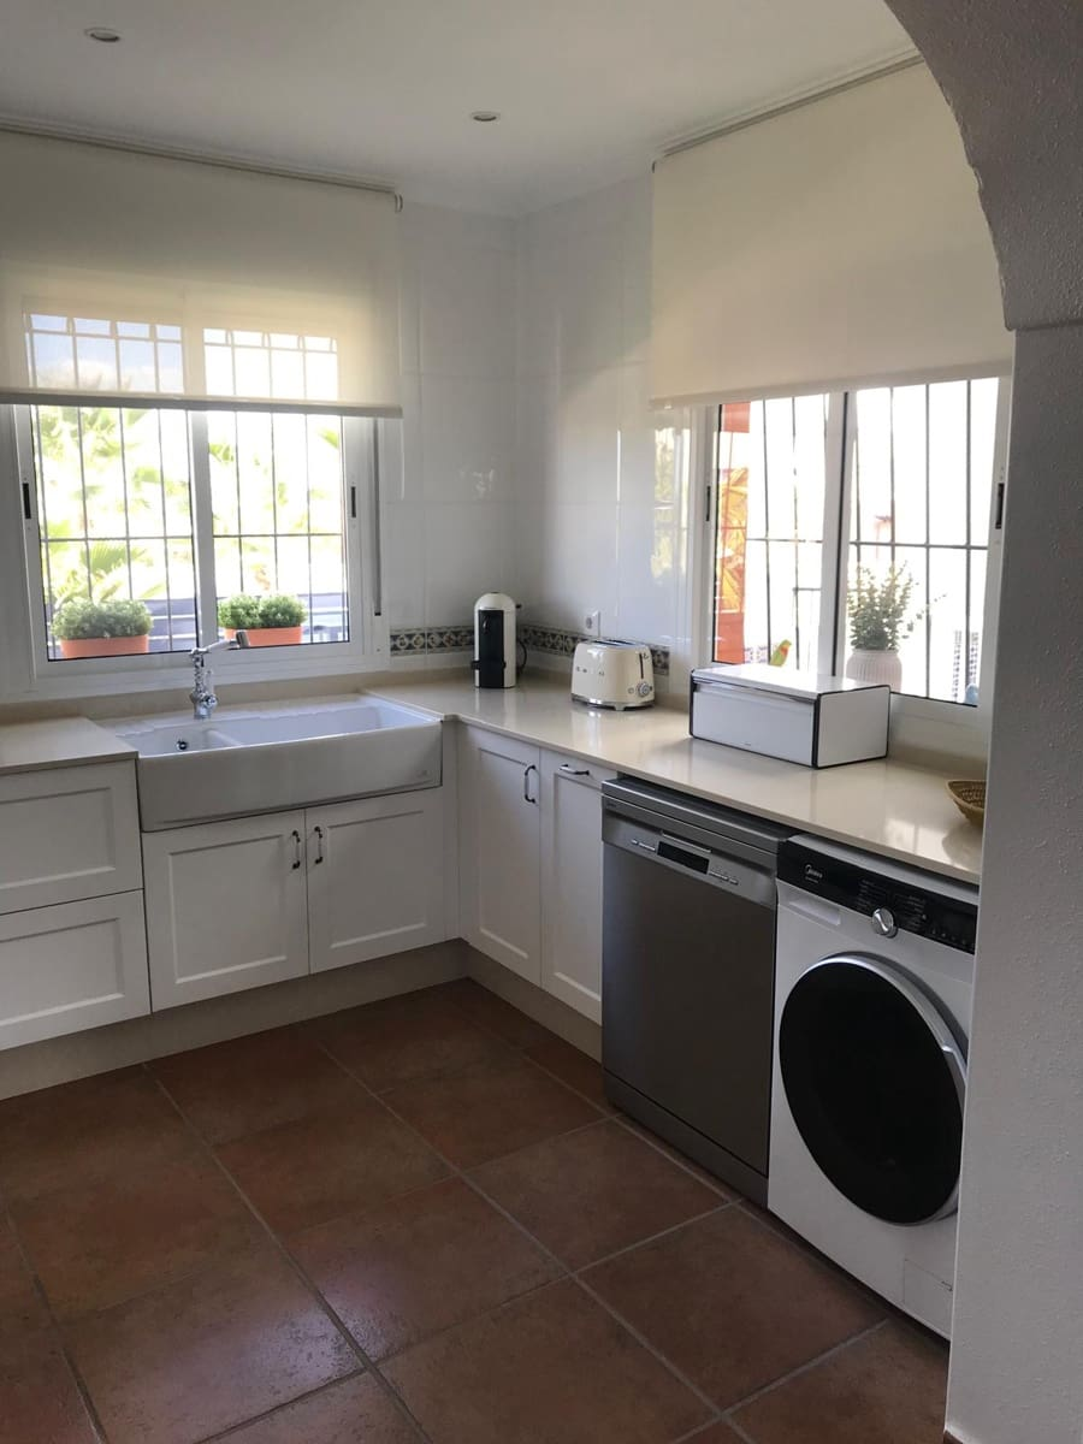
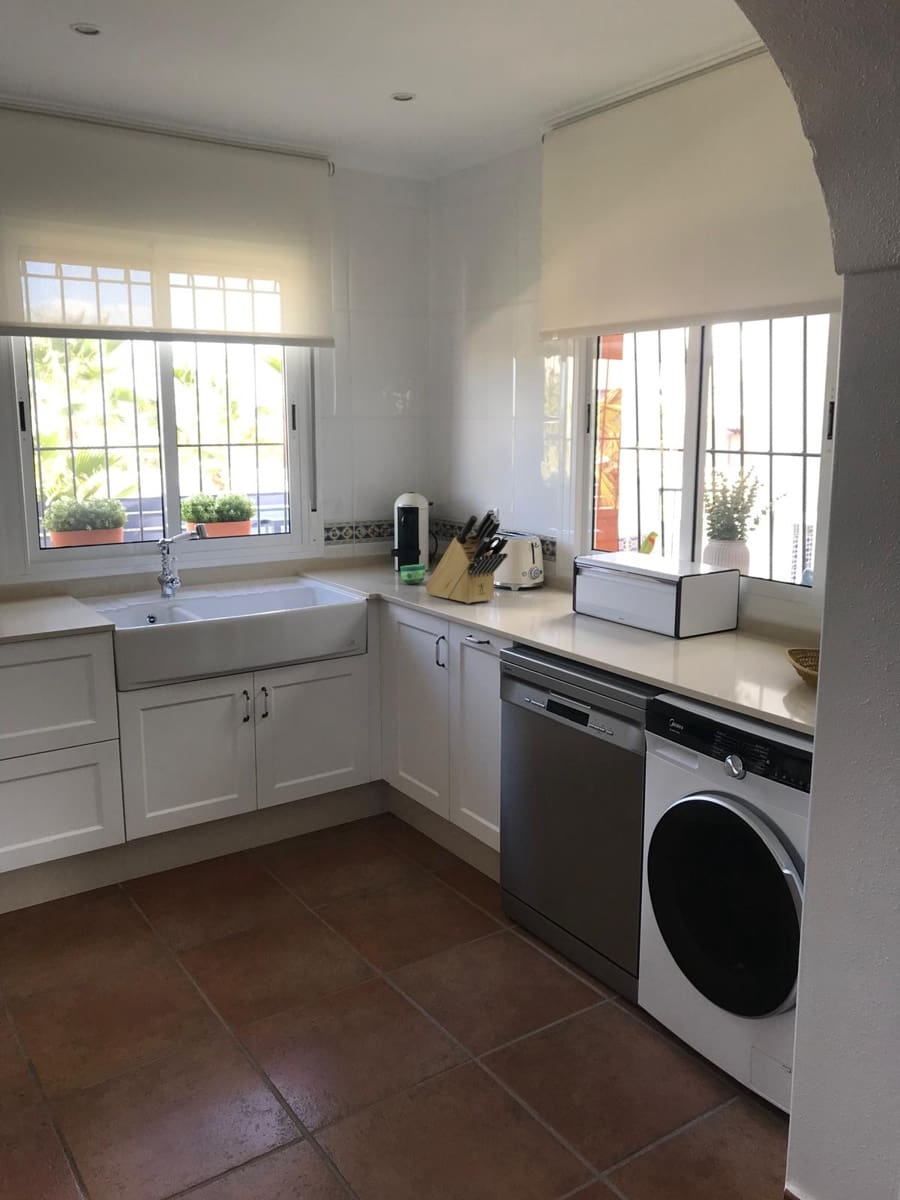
+ cup [399,563,426,585]
+ knife block [424,508,509,604]
